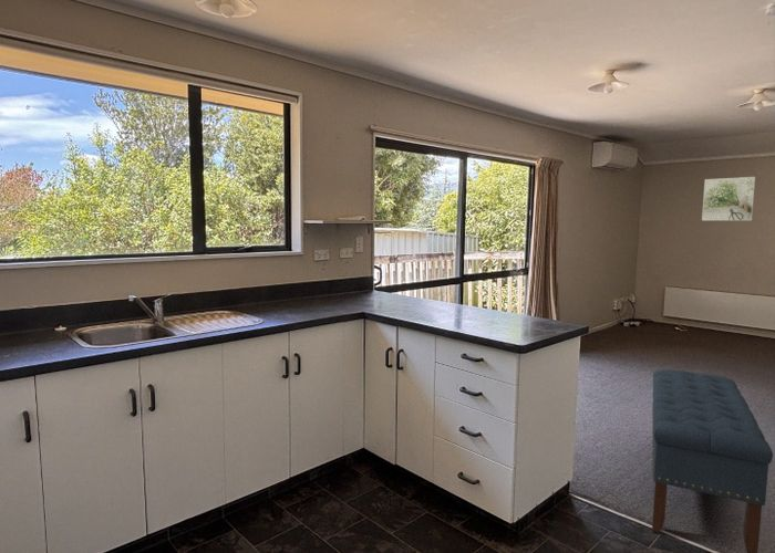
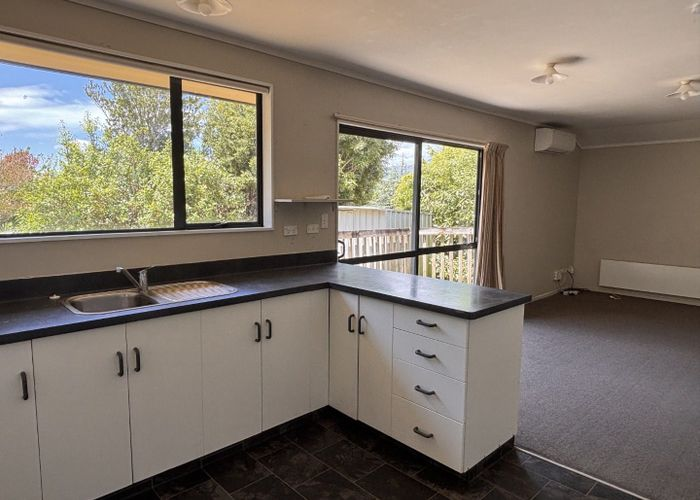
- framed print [701,176,756,221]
- bench [651,368,774,553]
